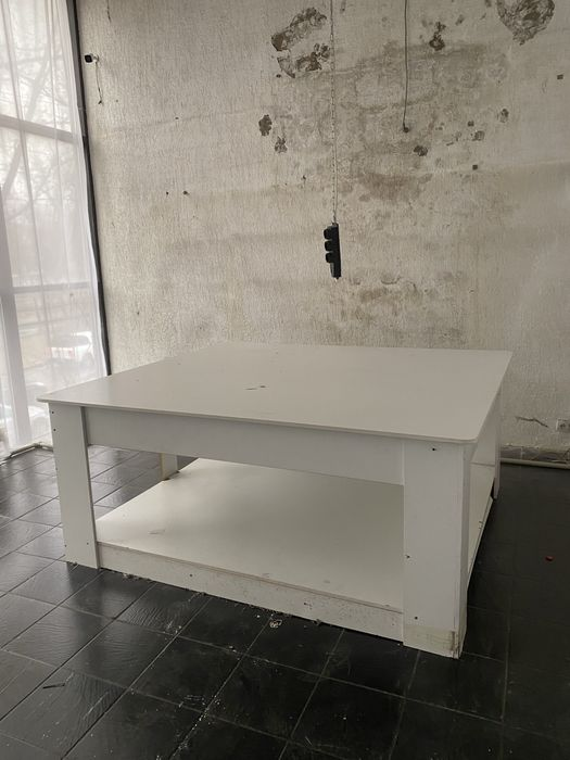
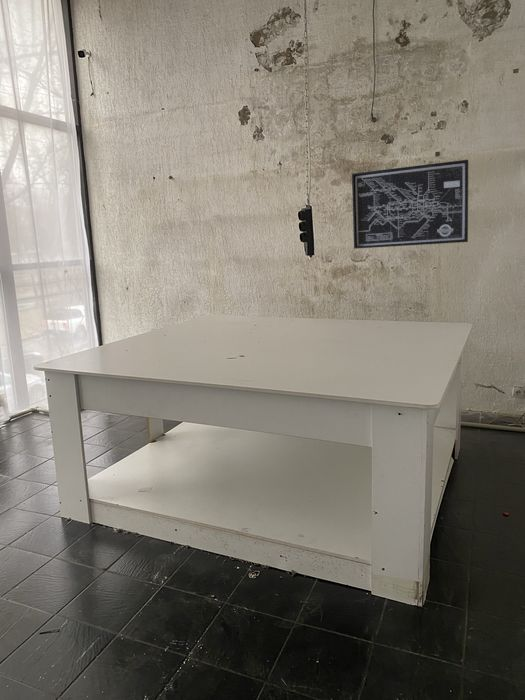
+ wall art [351,159,469,250]
